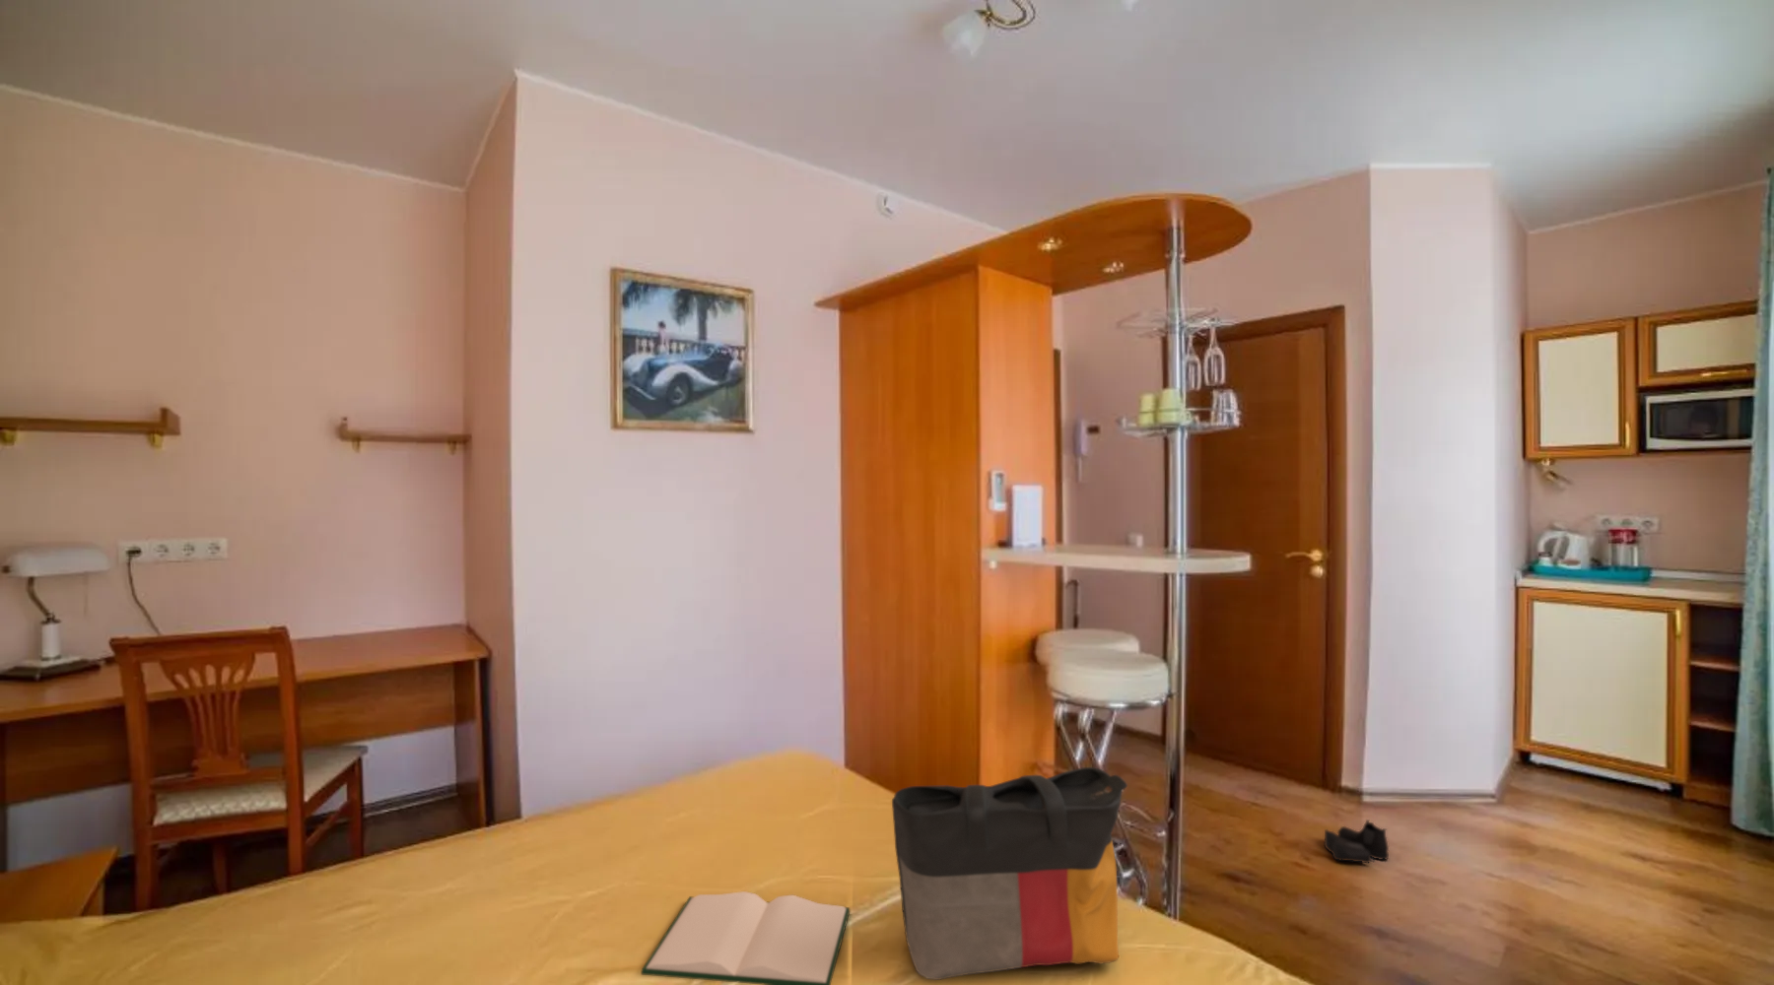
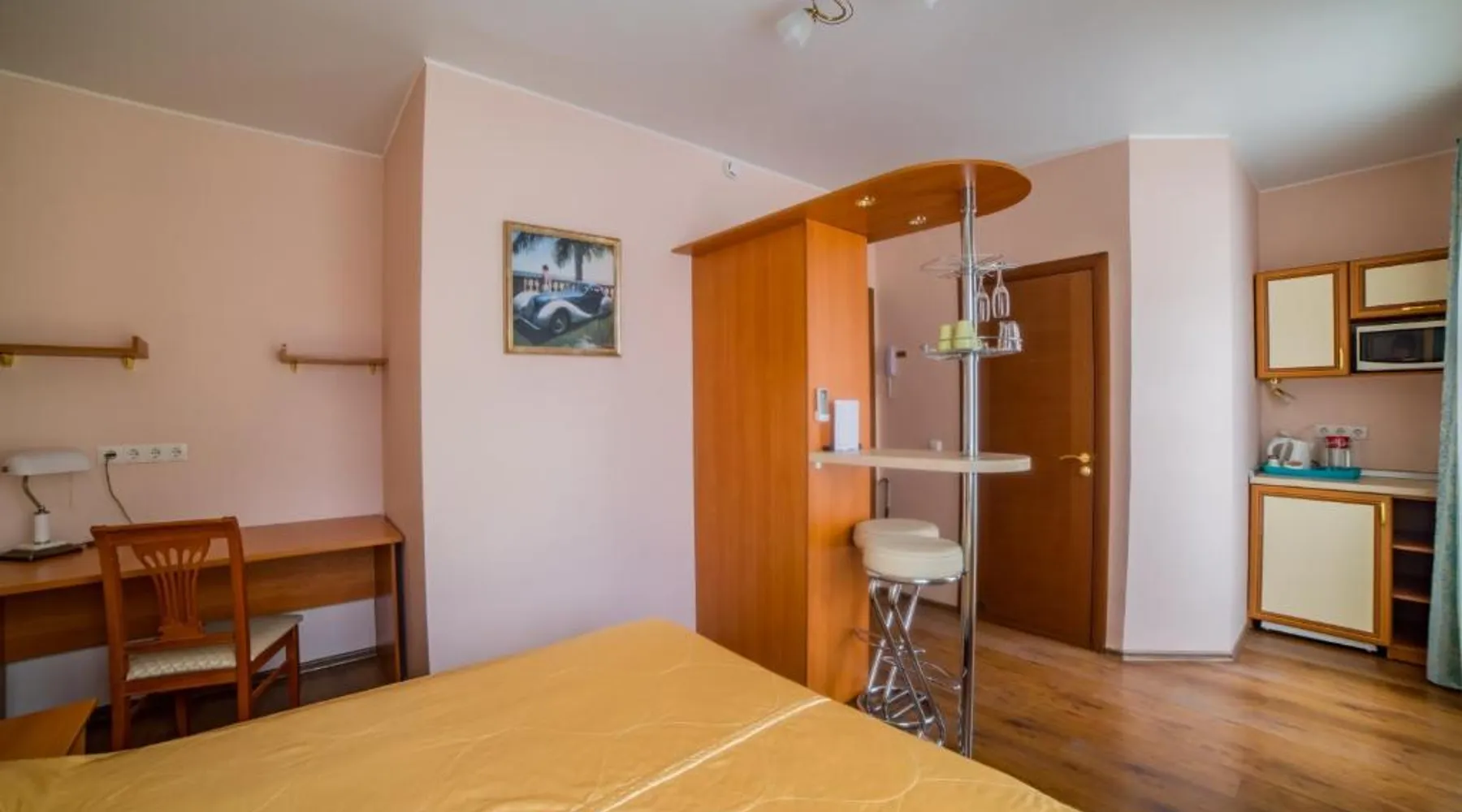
- tote bag [891,767,1128,981]
- boots [1324,819,1389,864]
- hardback book [641,890,851,985]
